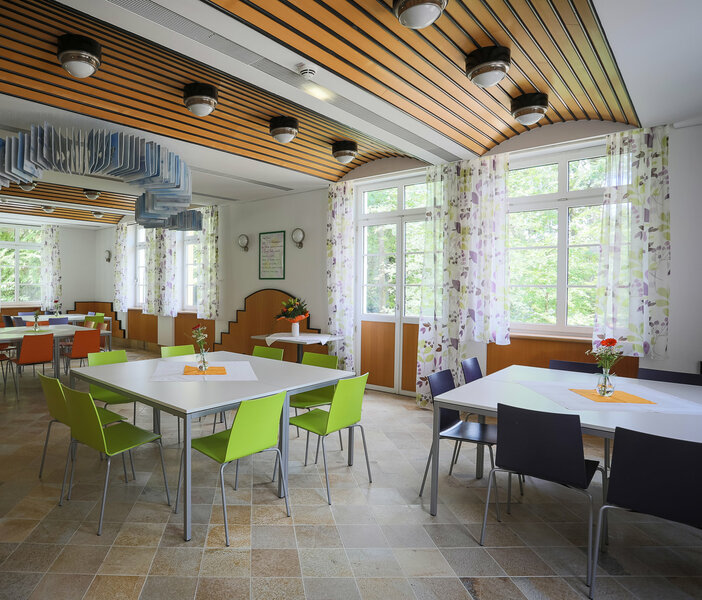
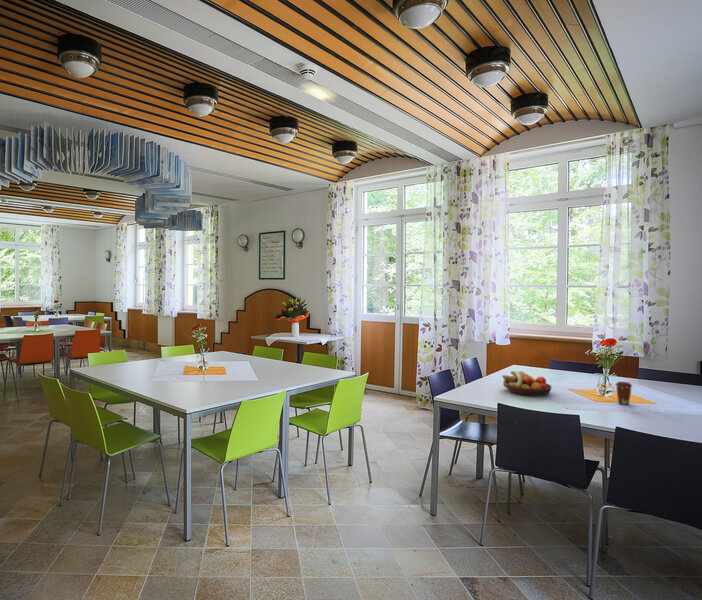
+ coffee cup [614,381,633,406]
+ fruit bowl [501,370,552,397]
